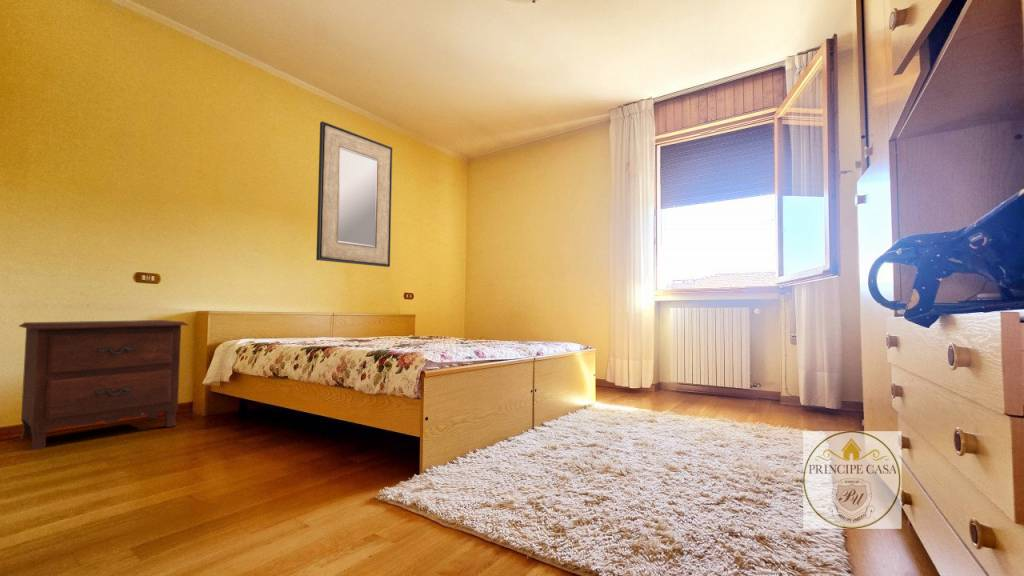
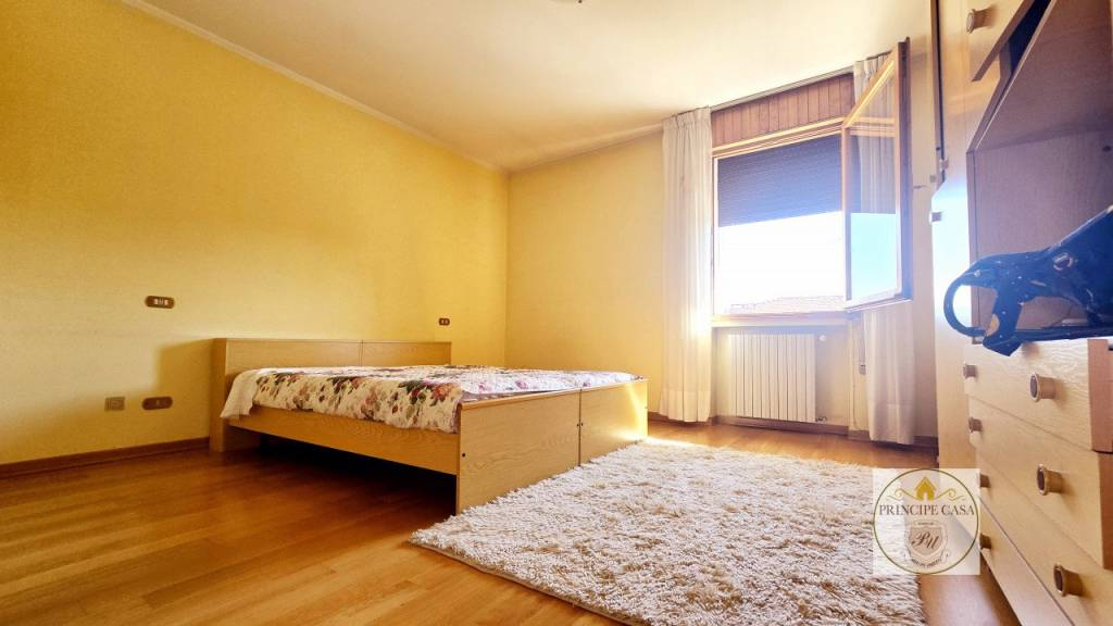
- home mirror [315,121,393,268]
- nightstand [18,319,189,451]
